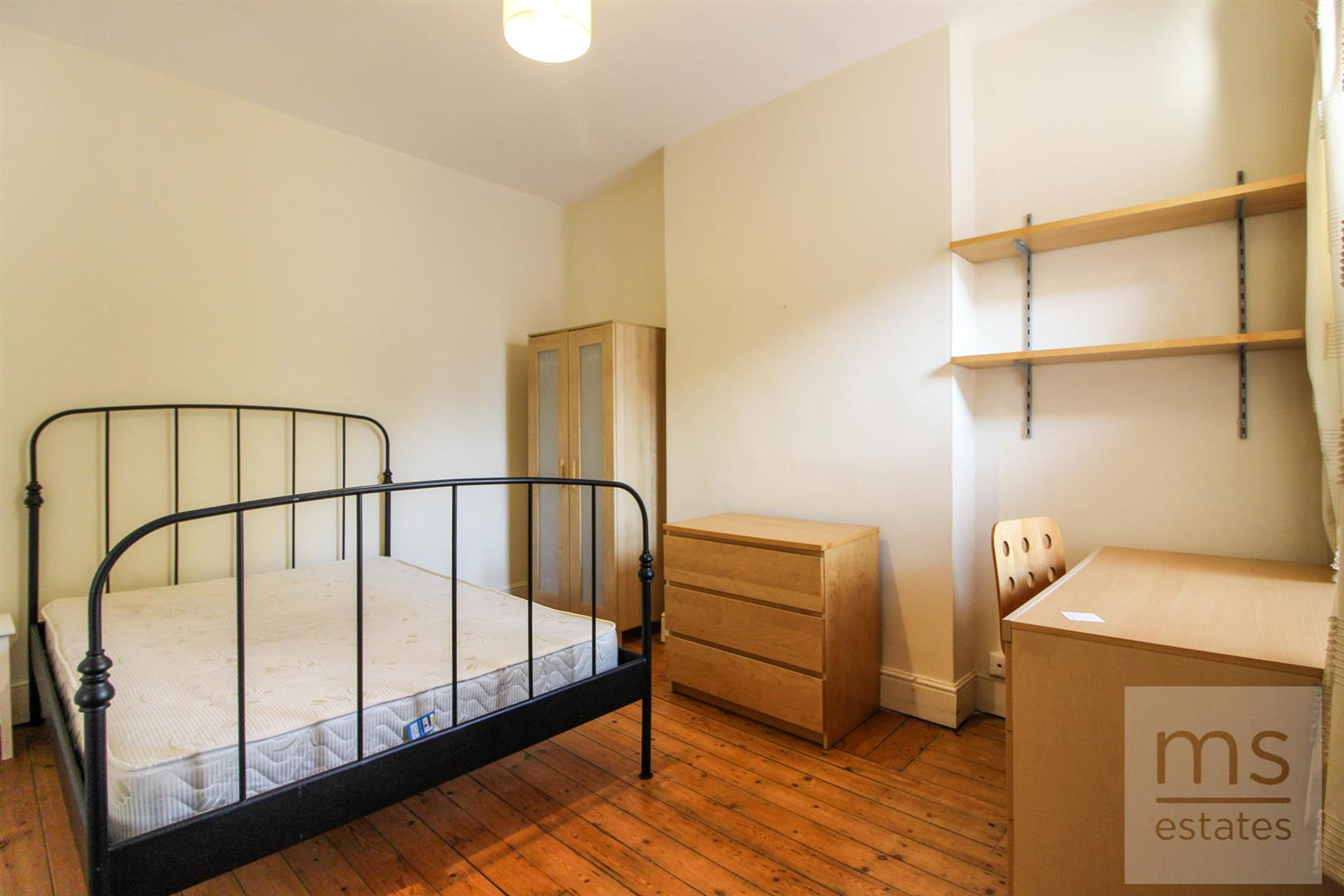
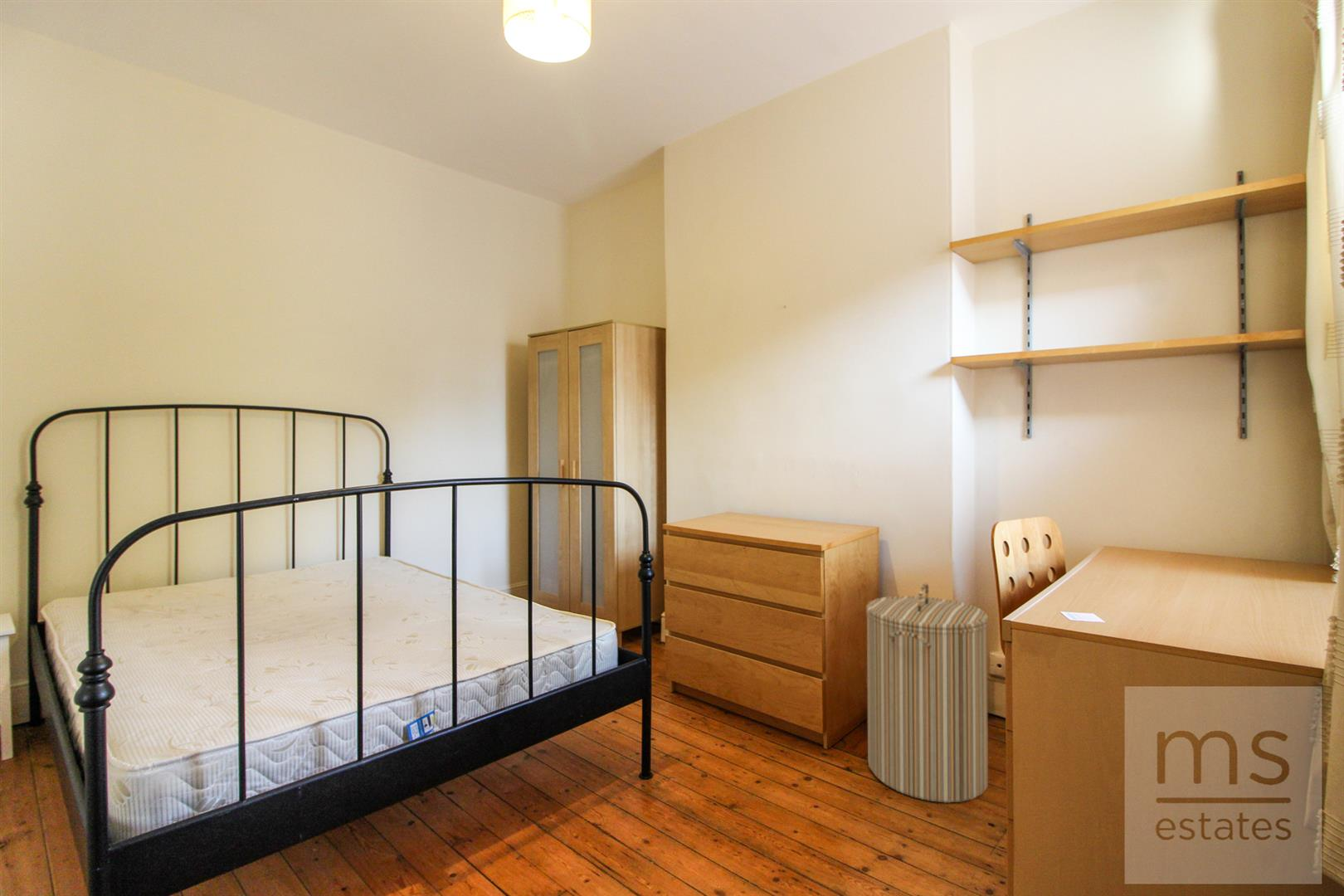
+ laundry hamper [865,582,989,803]
